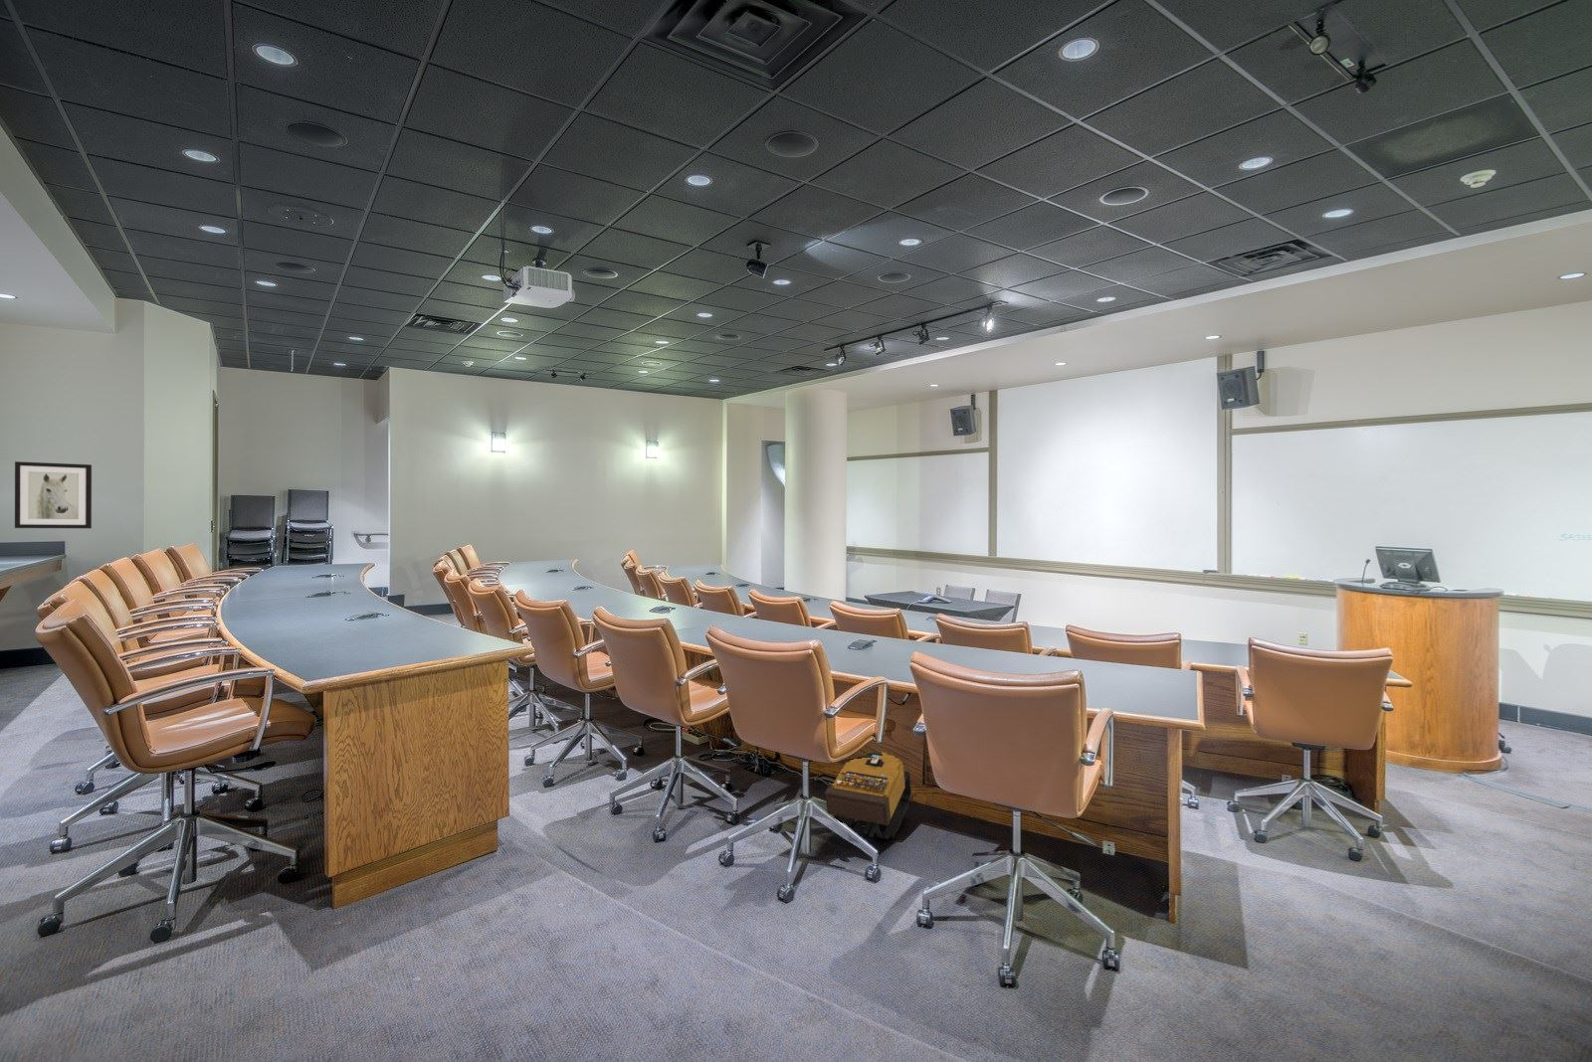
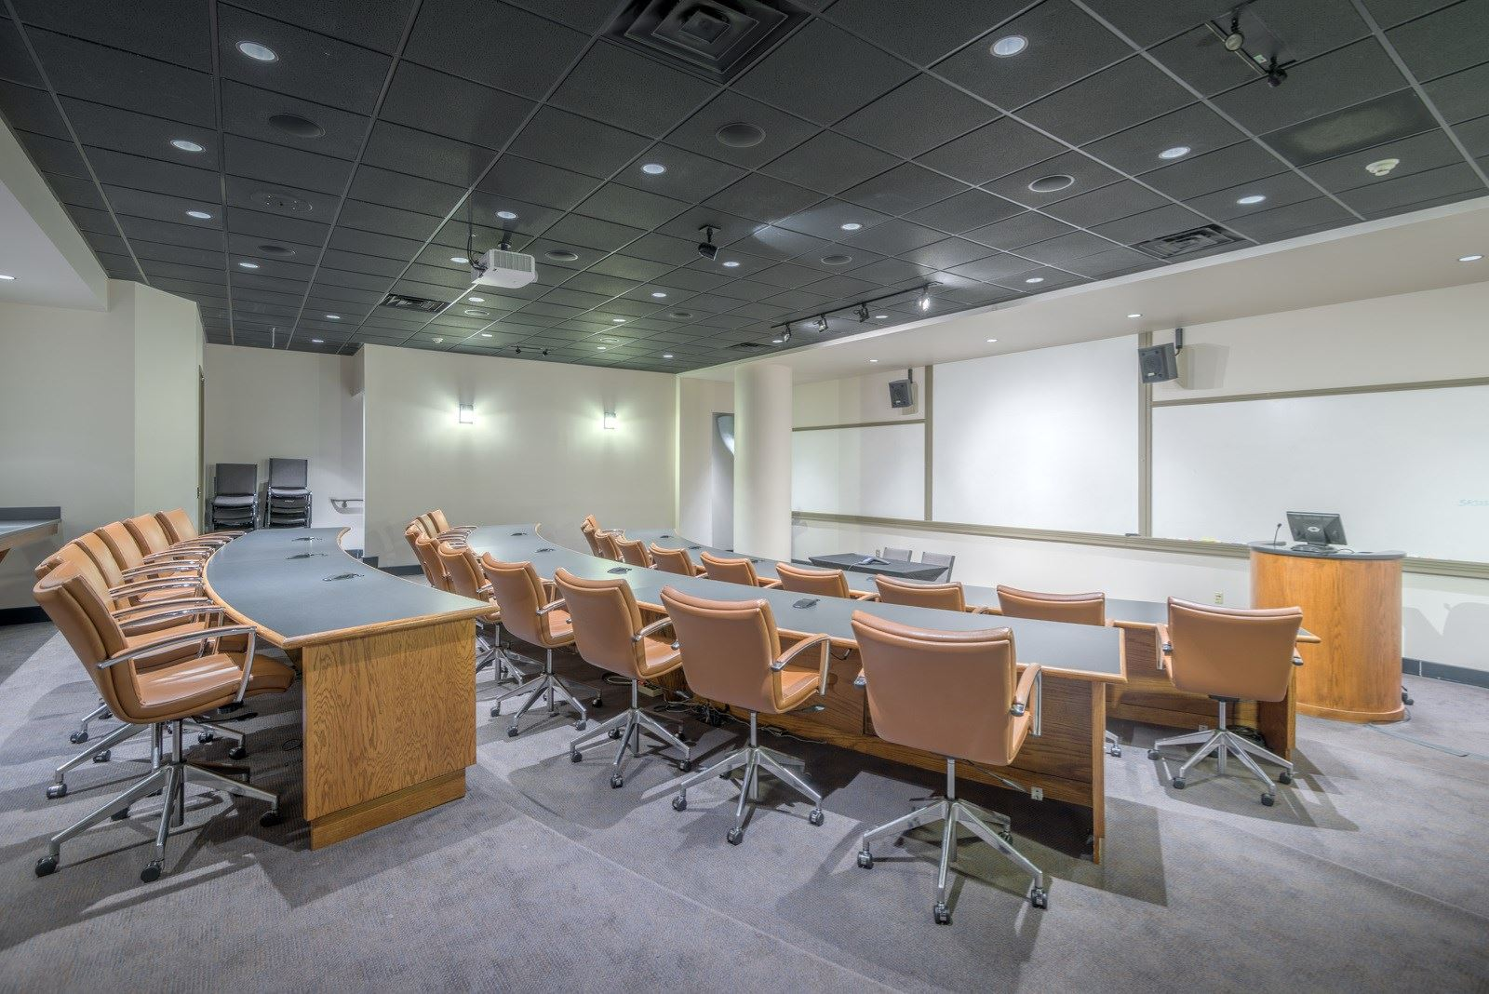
- backpack [824,750,913,840]
- wall art [14,460,92,529]
